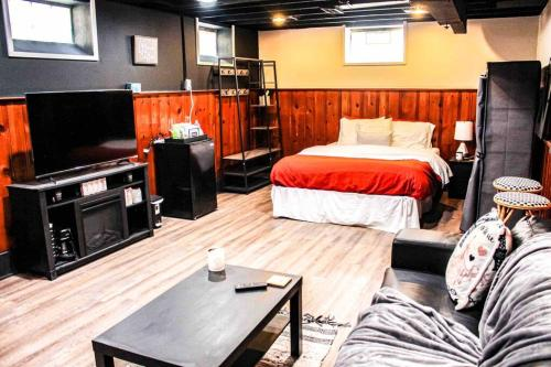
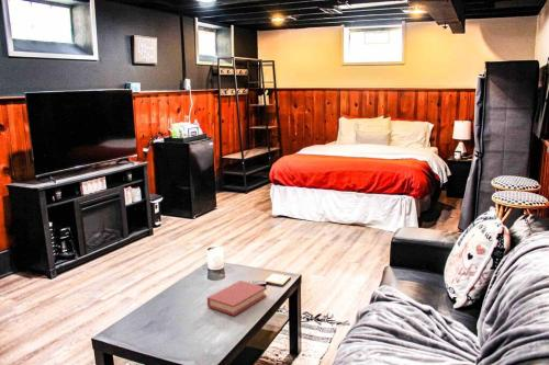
+ book [206,280,268,317]
